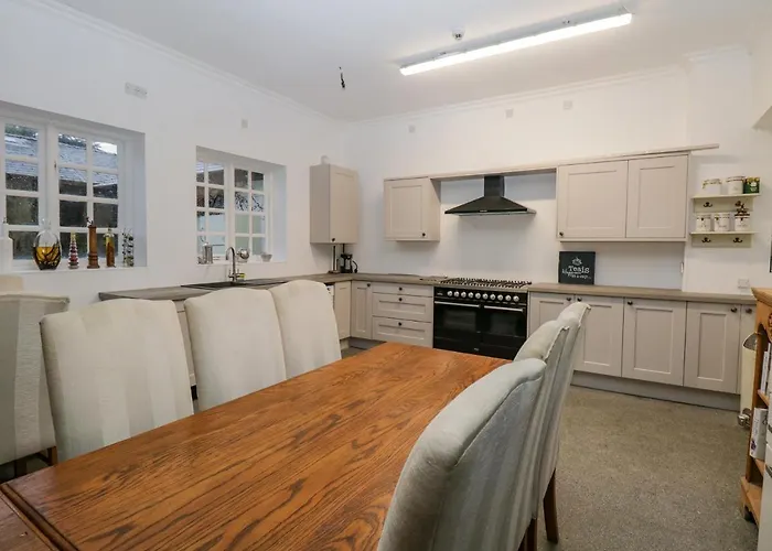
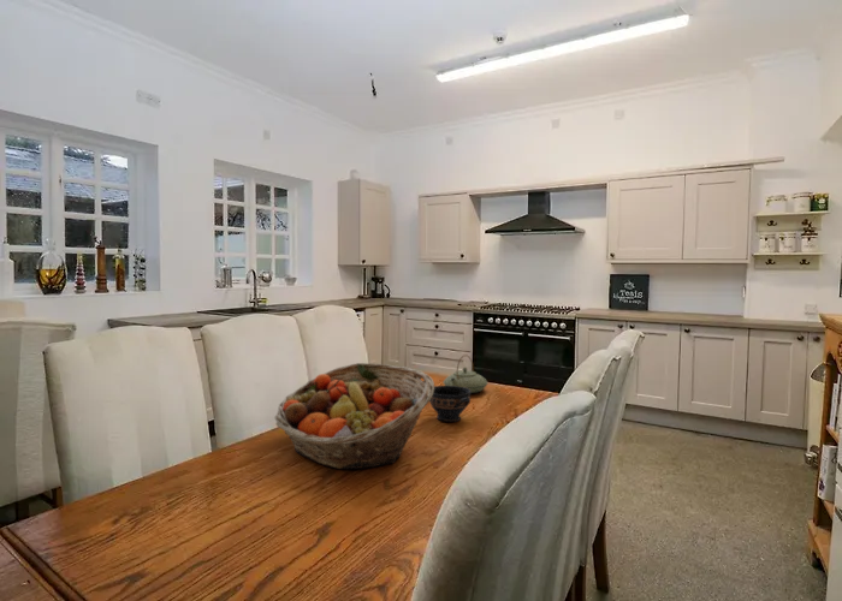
+ teapot [441,353,490,394]
+ bowl [428,385,472,423]
+ fruit basket [273,362,435,470]
